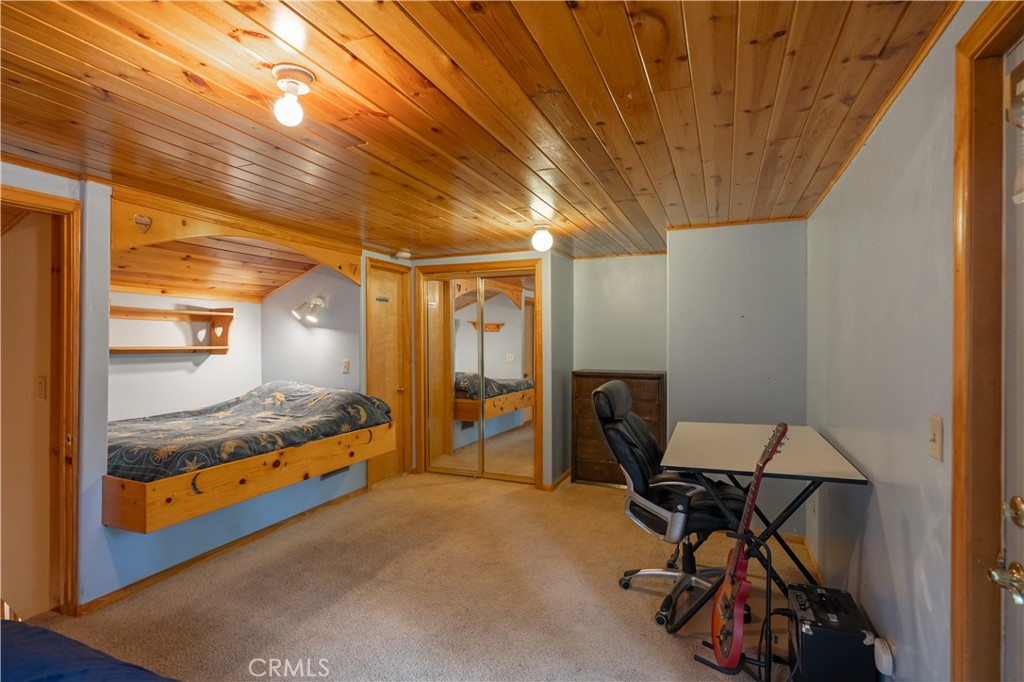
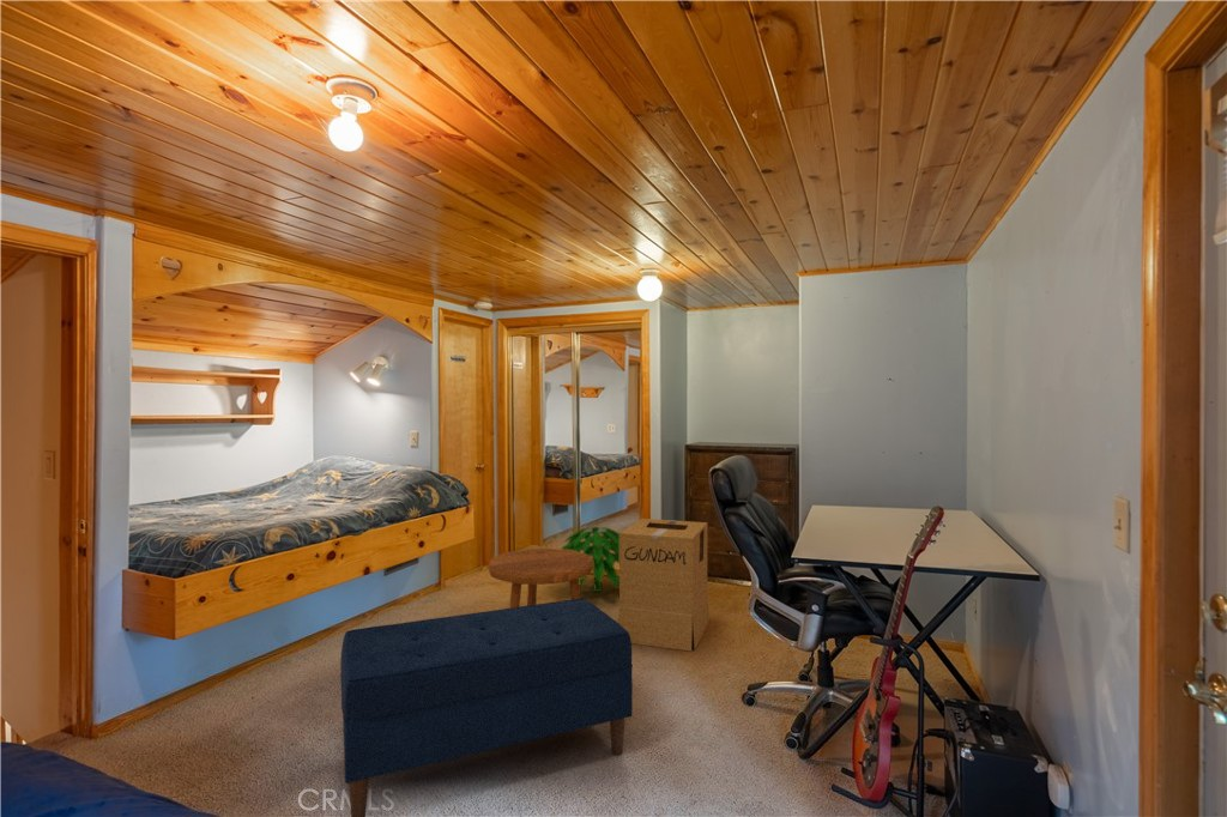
+ footstool [488,547,593,609]
+ cardboard box [617,518,711,653]
+ bench [339,598,634,817]
+ indoor plant [560,522,619,593]
